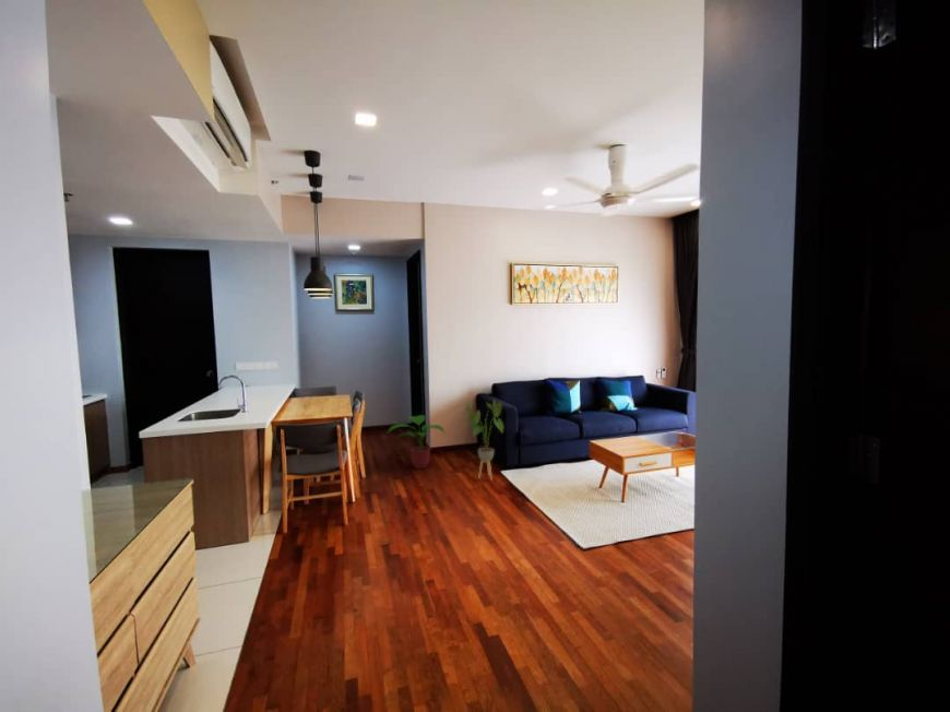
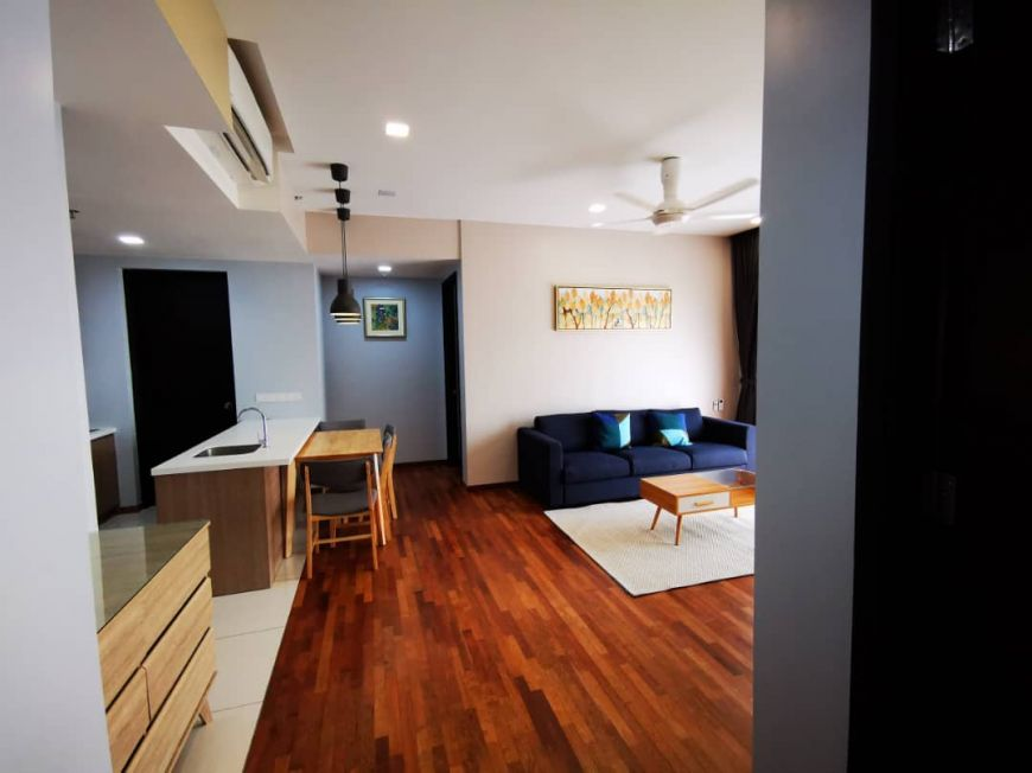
- house plant [458,399,504,482]
- potted plant [385,414,447,470]
